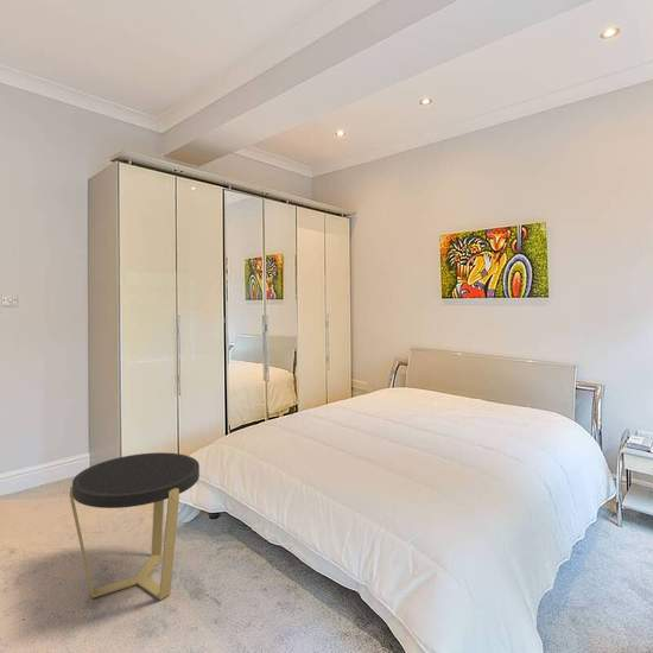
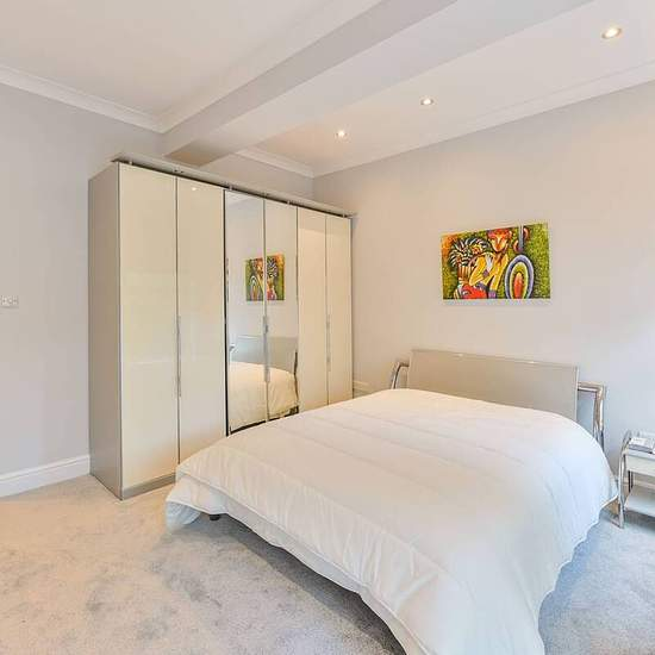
- side table [69,451,201,601]
